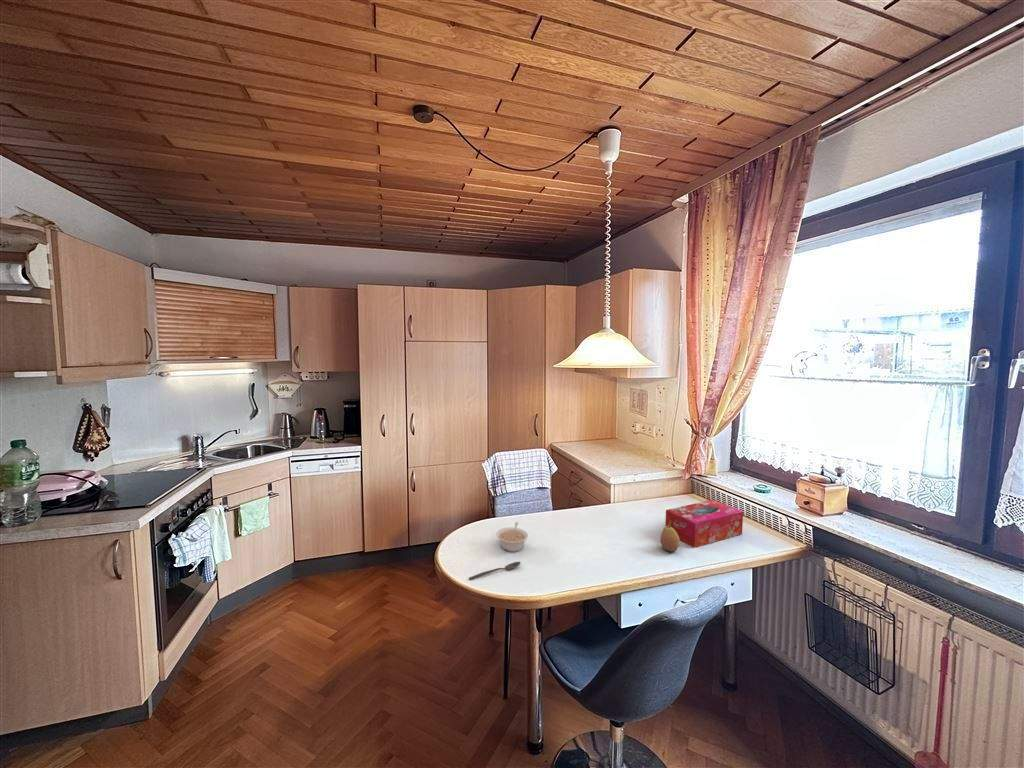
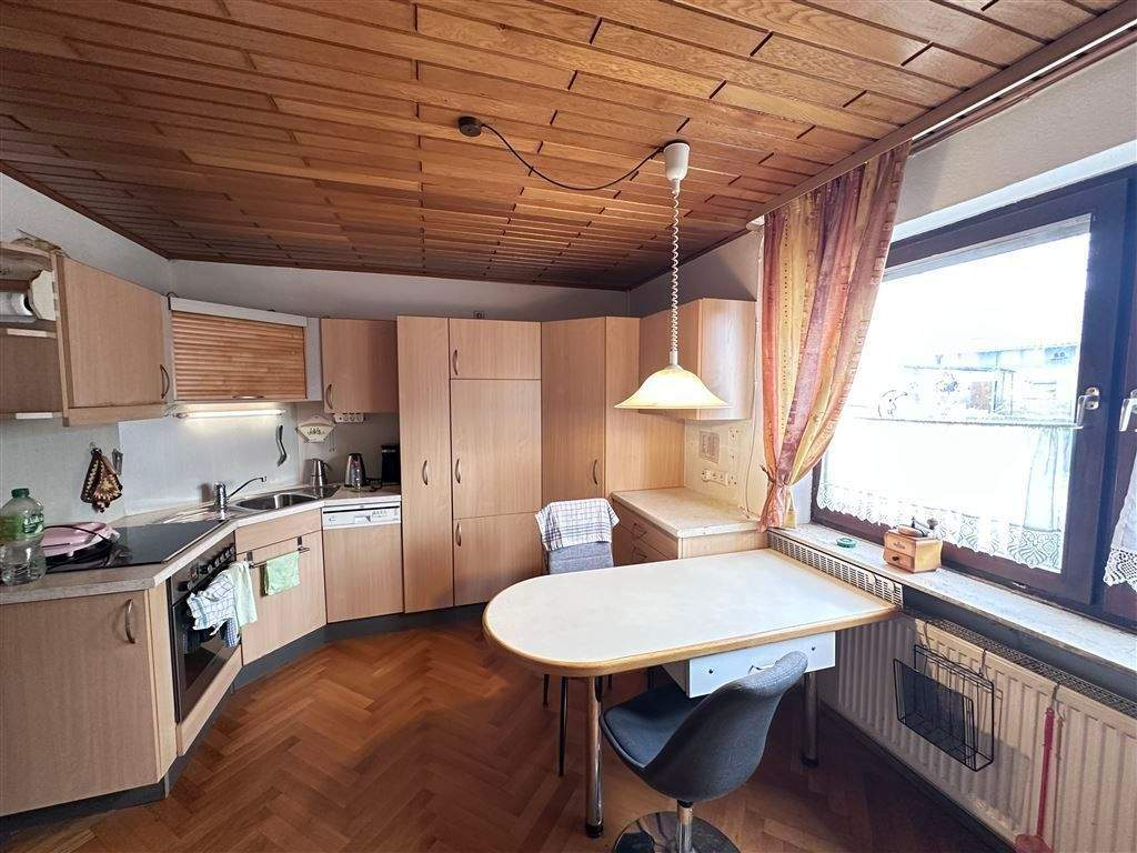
- spoon [468,561,522,581]
- fruit [660,520,681,552]
- tissue box [664,499,744,548]
- legume [495,521,529,553]
